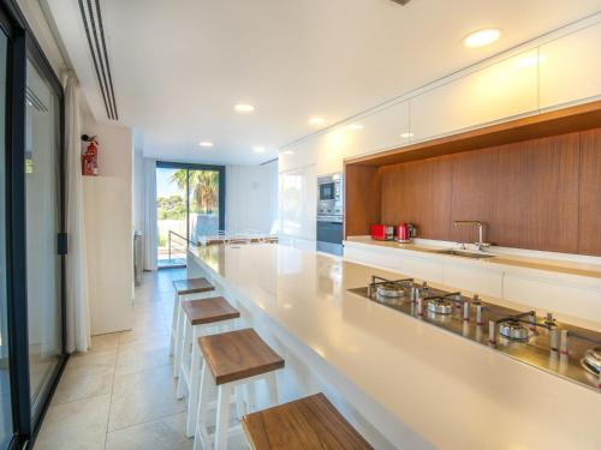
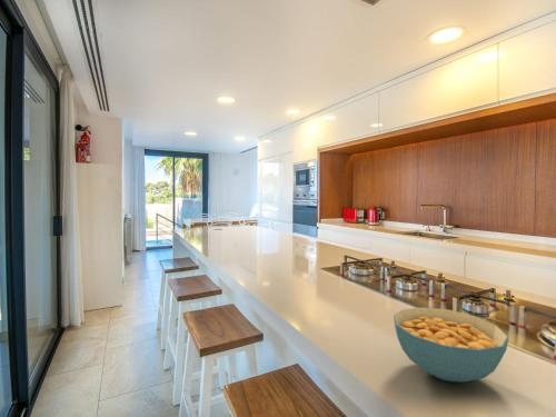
+ cereal bowl [393,306,510,384]
